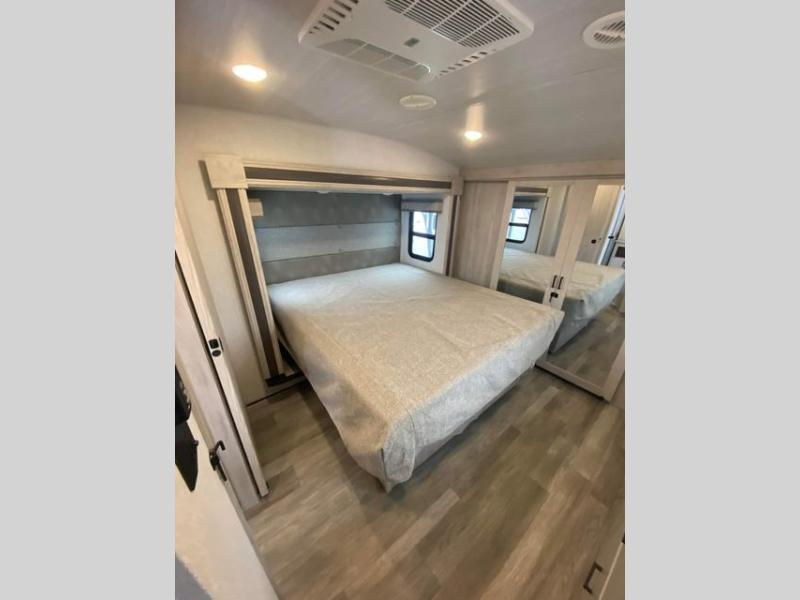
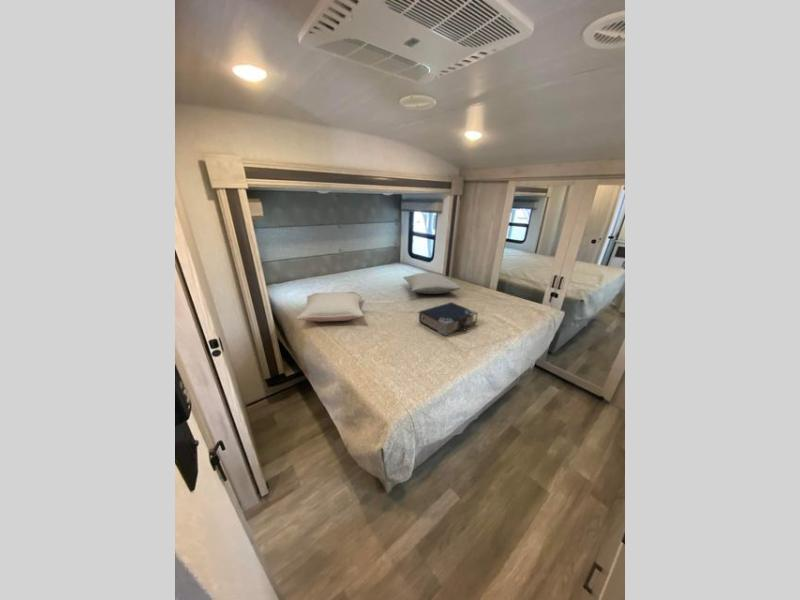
+ pillow [402,272,462,295]
+ pillow [295,291,364,323]
+ book [418,301,479,337]
